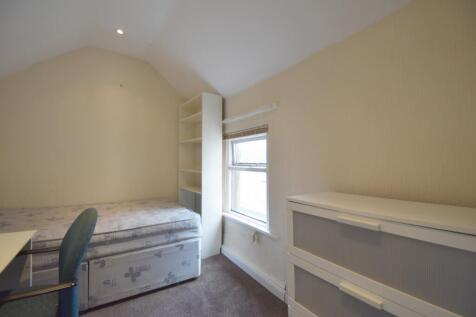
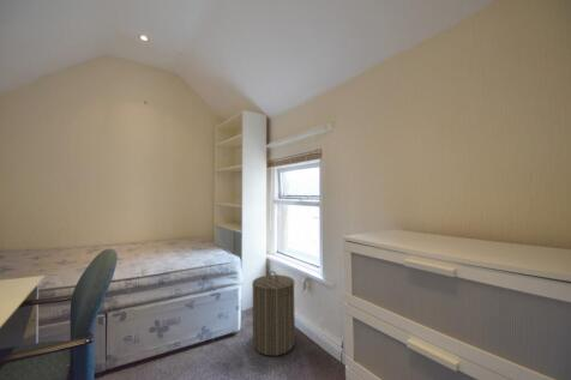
+ laundry hamper [251,270,296,357]
